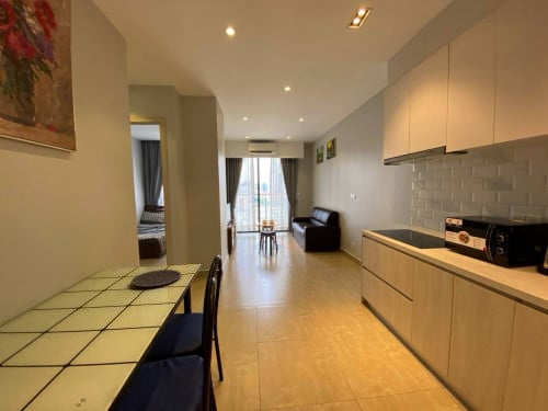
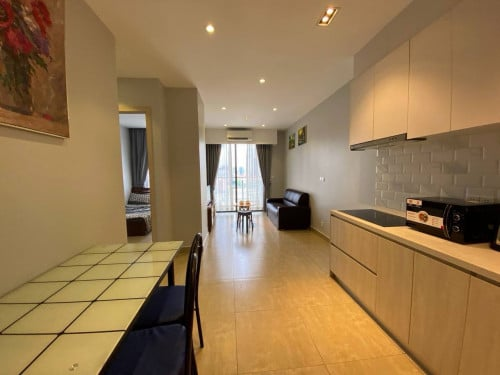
- plate [130,269,182,288]
